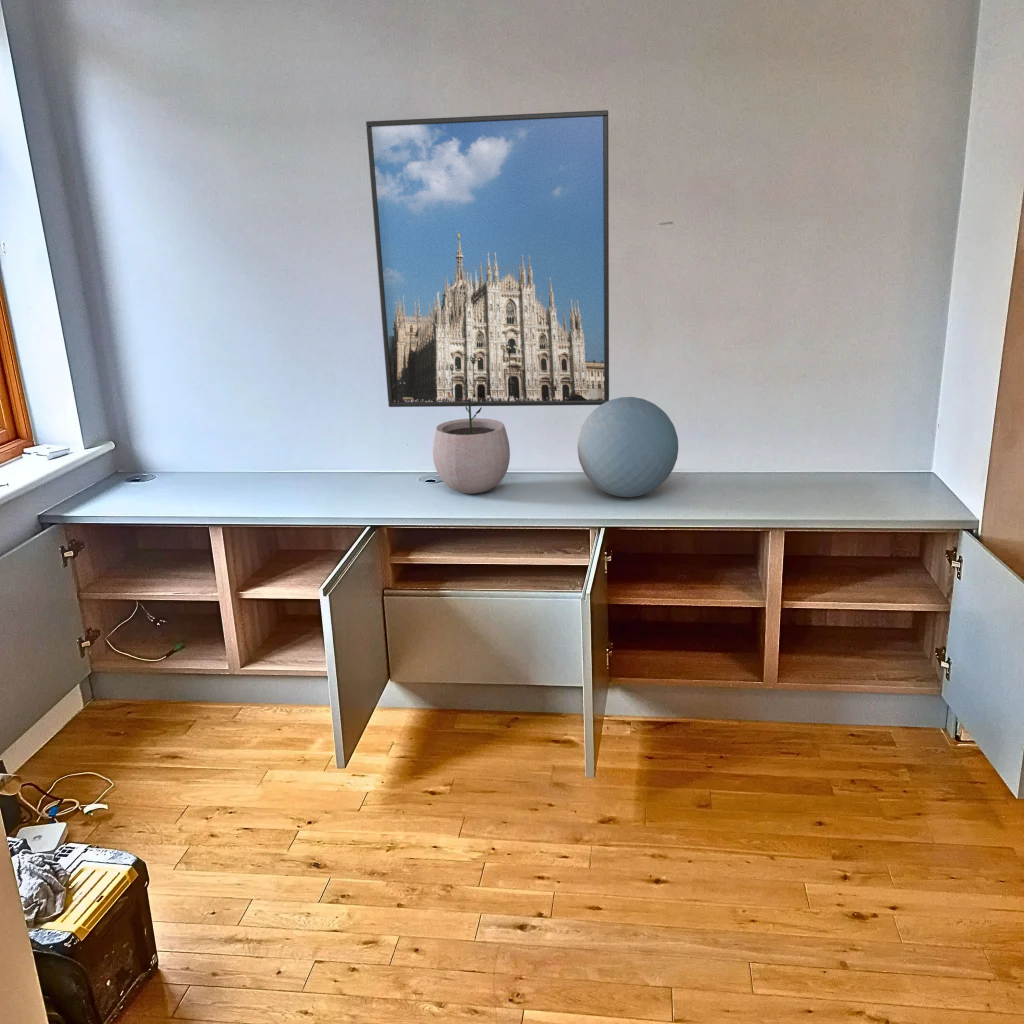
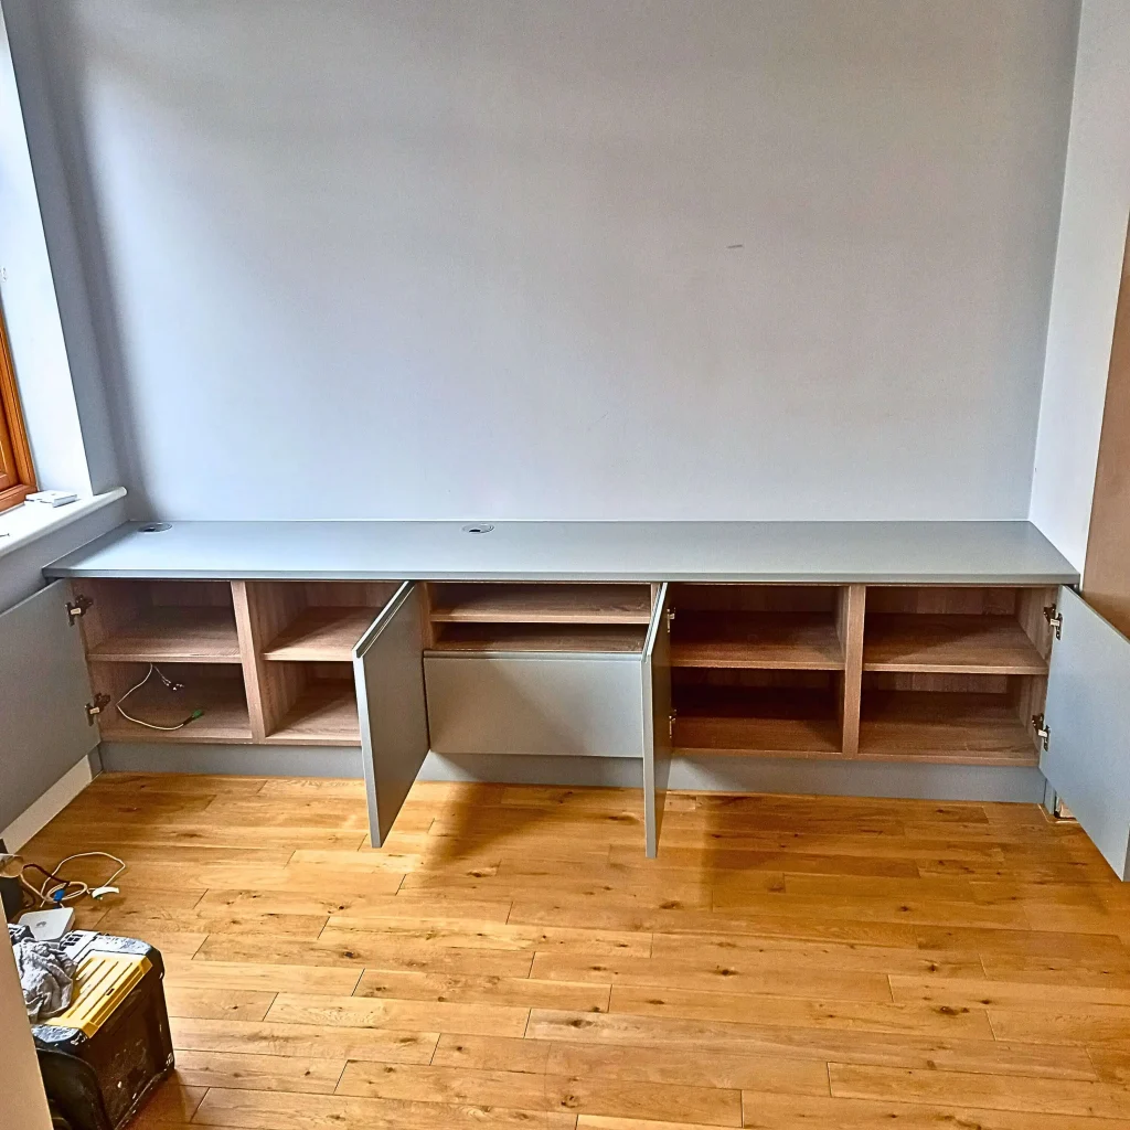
- plant pot [432,398,511,495]
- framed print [365,109,610,408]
- decorative orb [577,396,679,498]
